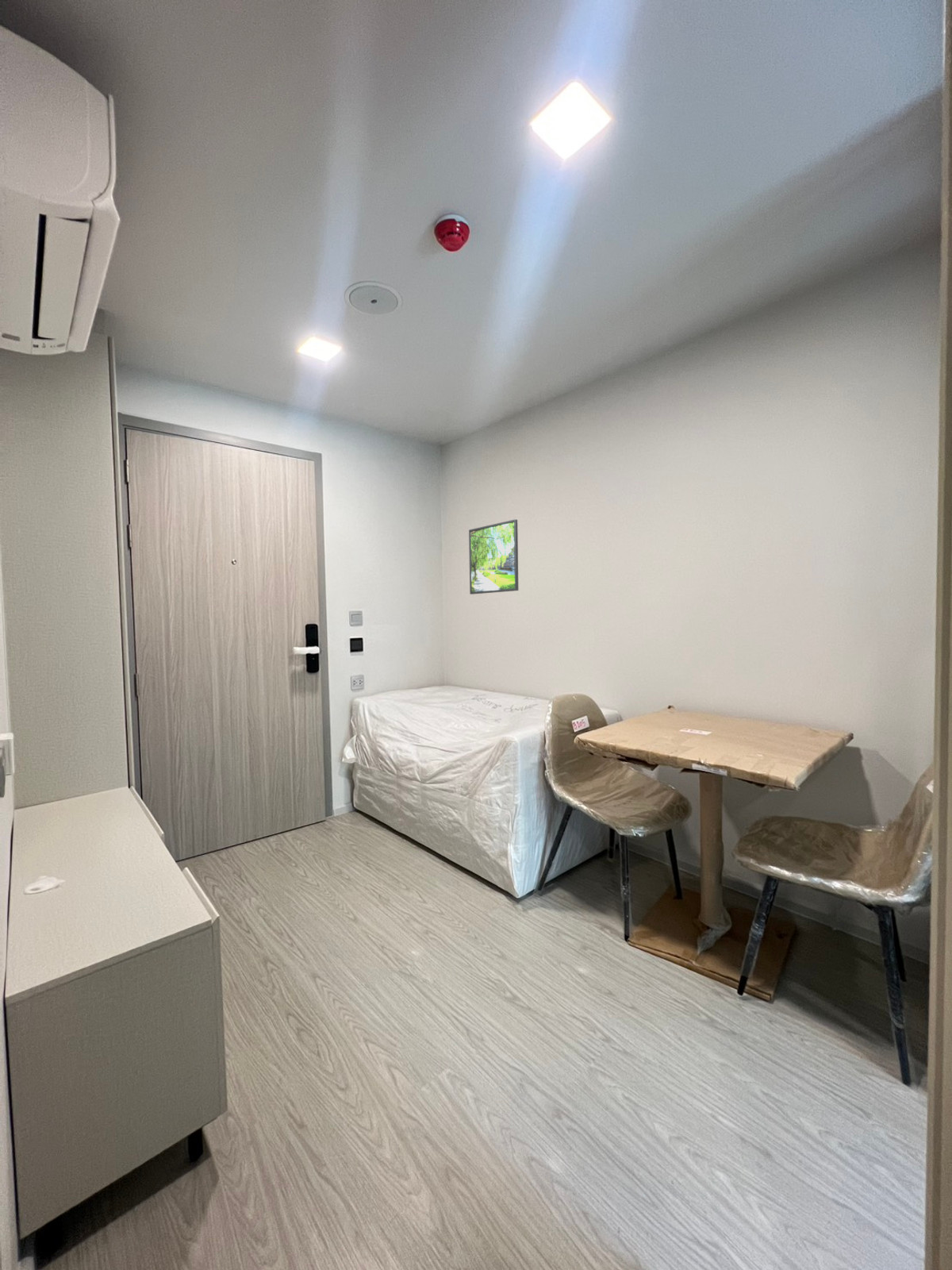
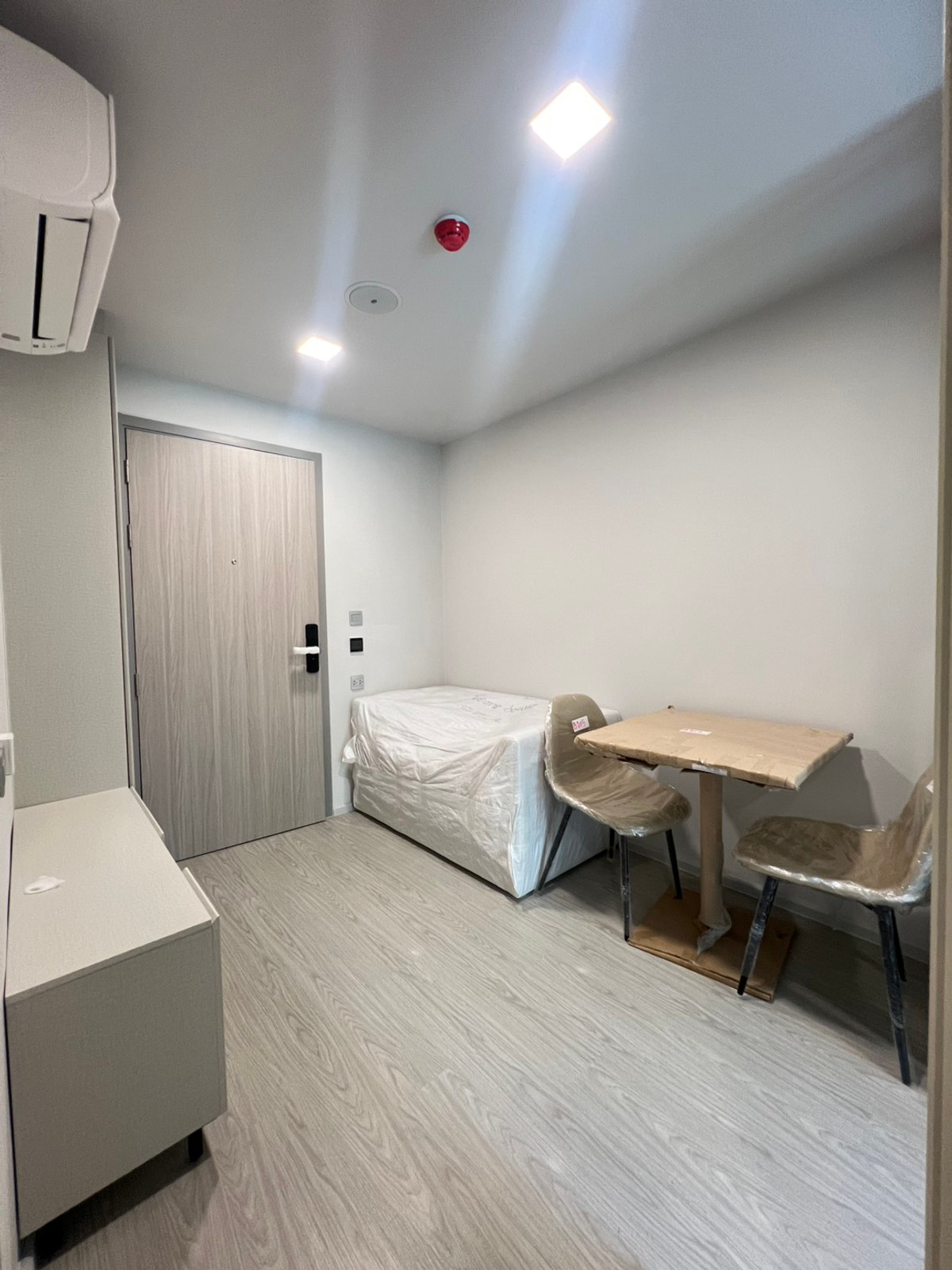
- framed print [468,518,520,595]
